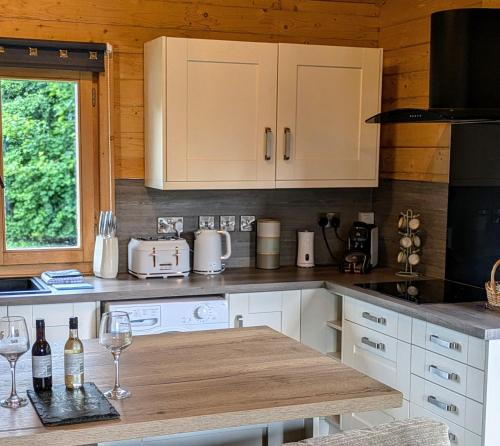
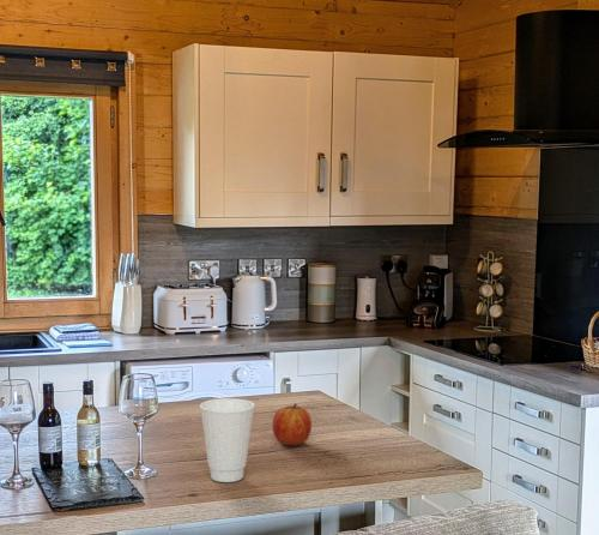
+ cup [199,397,256,483]
+ apple [272,403,313,446]
